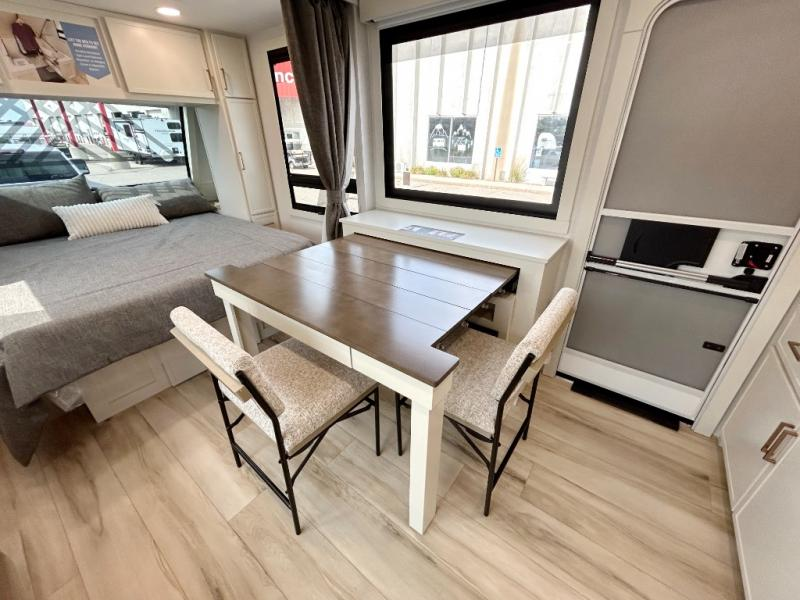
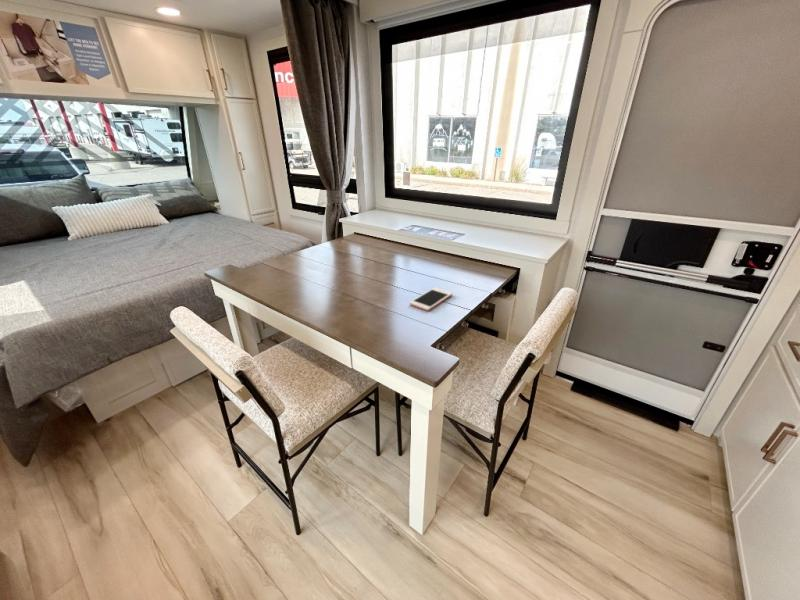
+ cell phone [409,287,453,312]
